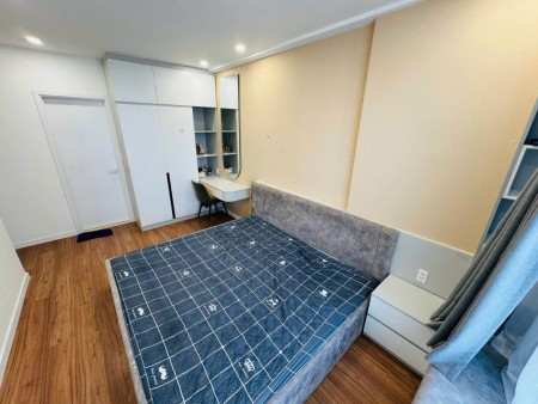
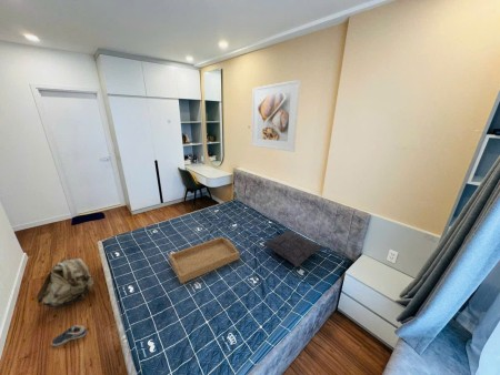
+ serving tray [168,235,240,284]
+ pillow [260,230,324,268]
+ sneaker [50,324,88,347]
+ backpack [36,253,94,308]
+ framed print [250,79,302,153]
